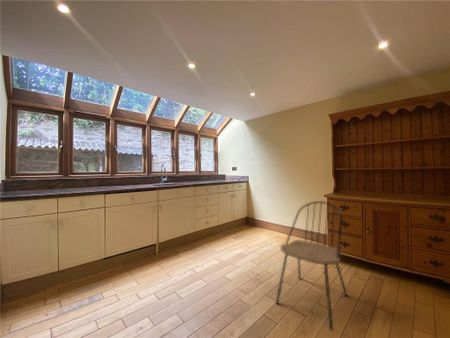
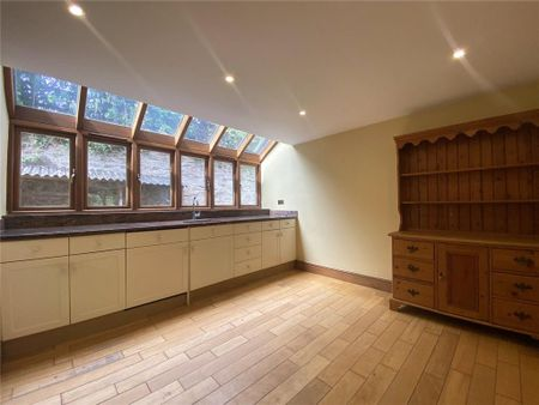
- dining chair [275,200,349,331]
